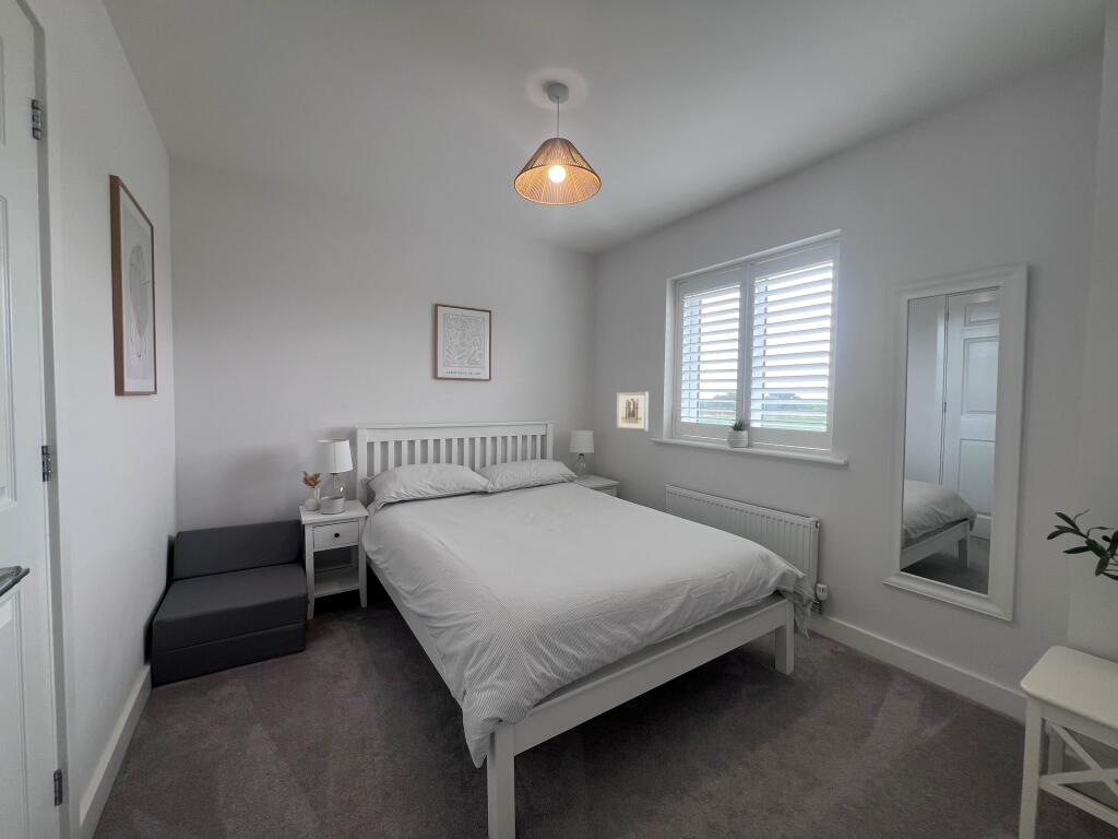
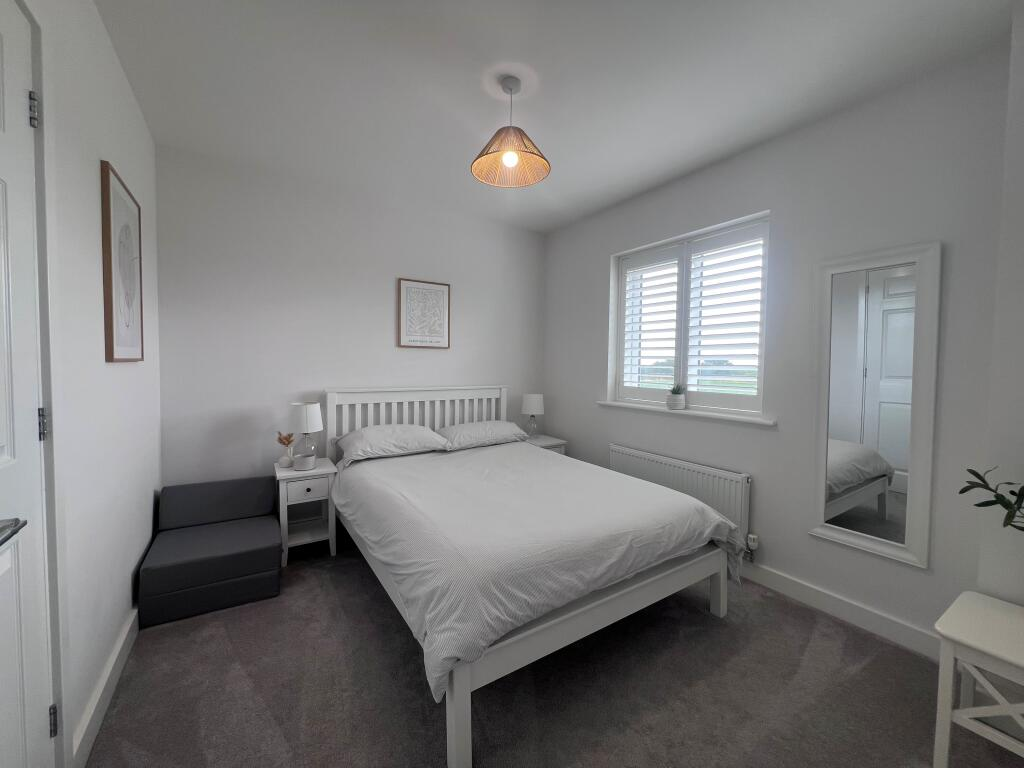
- wall art [616,391,650,432]
